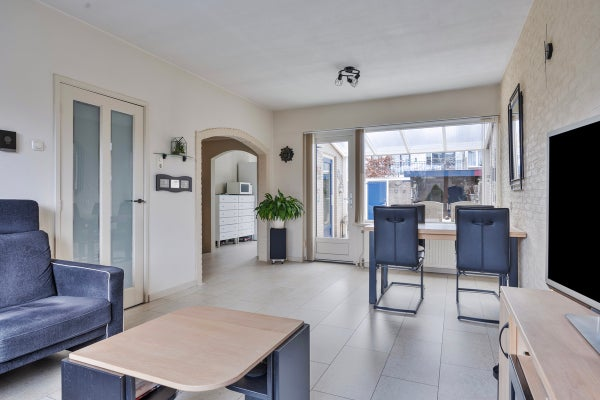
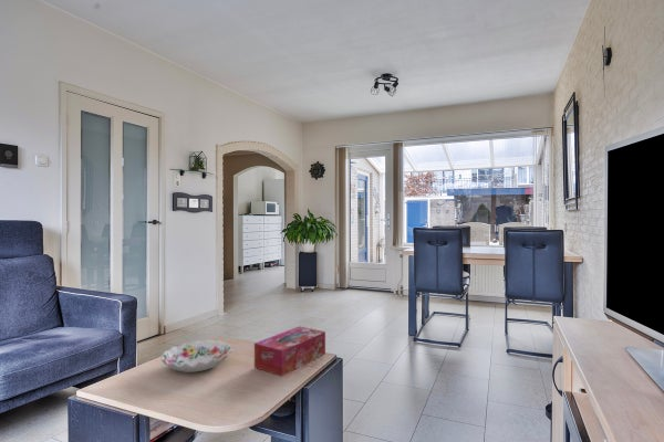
+ decorative bowl [160,339,234,373]
+ tissue box [253,325,326,377]
